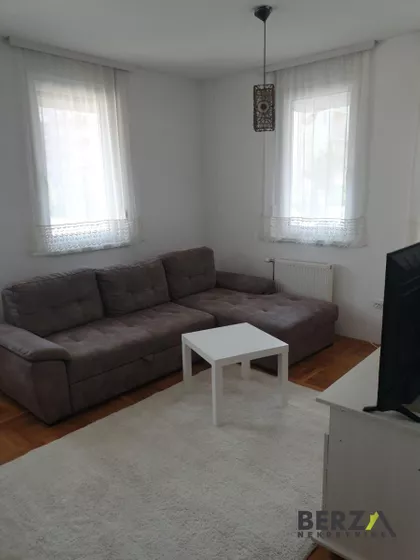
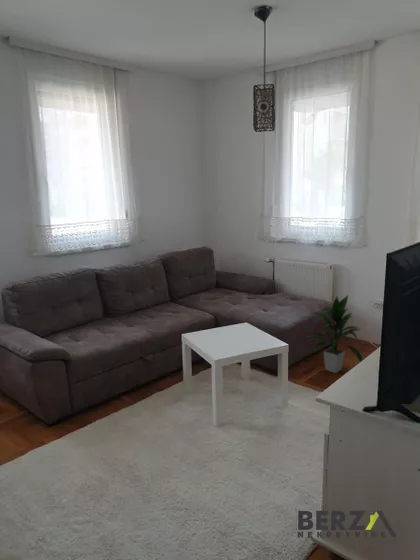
+ indoor plant [305,294,363,374]
